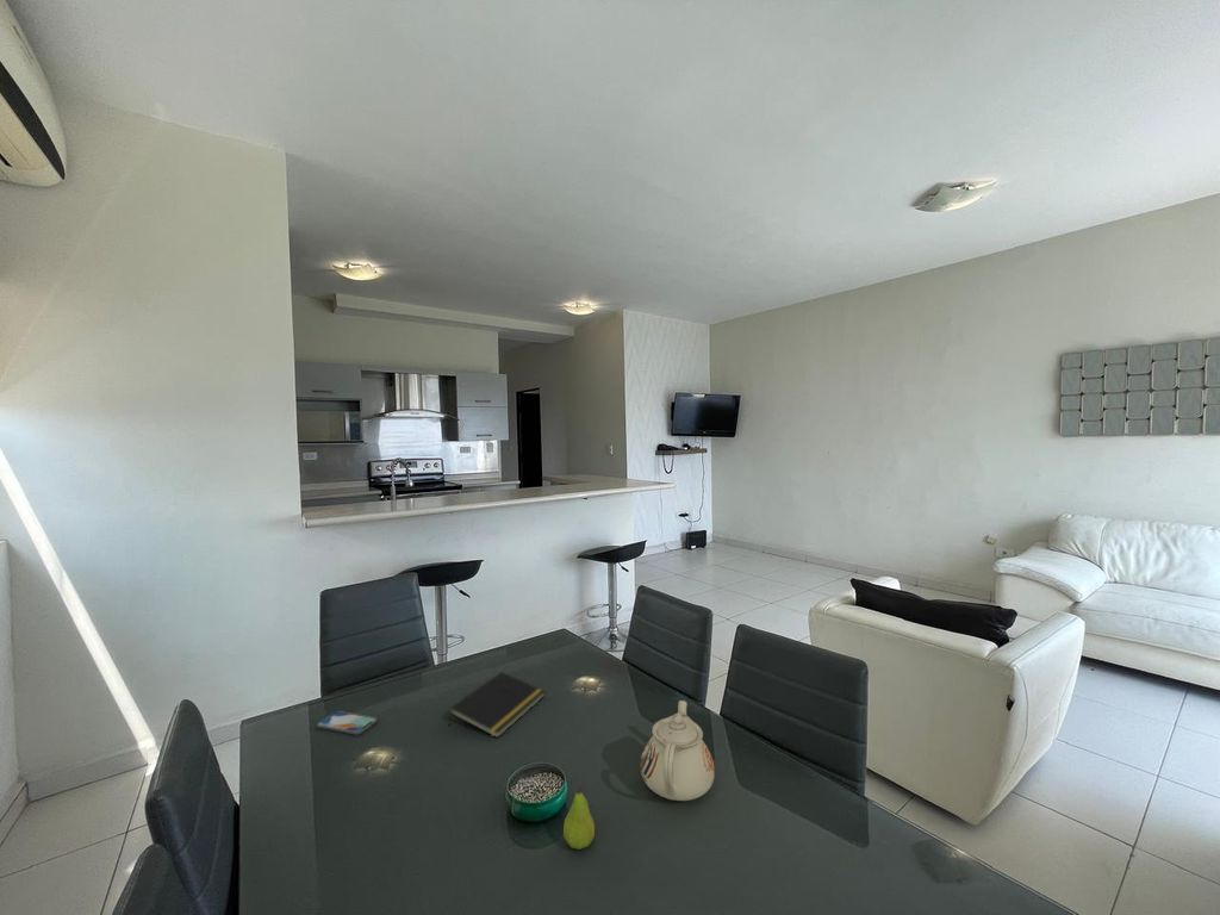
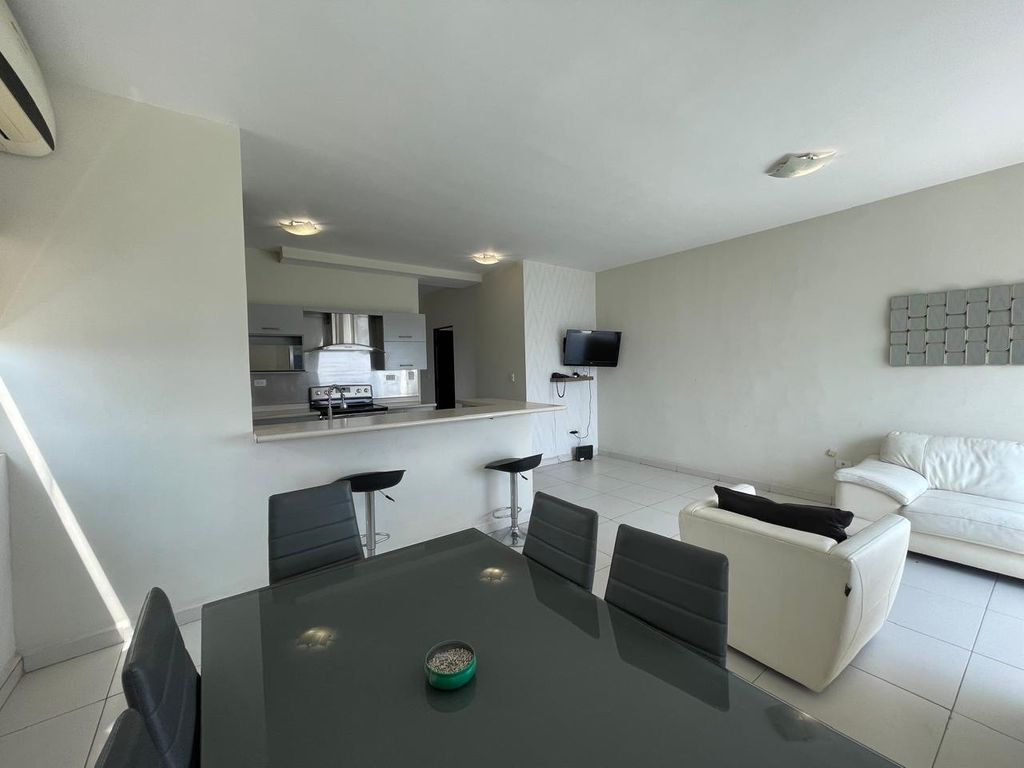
- teapot [639,699,716,802]
- notepad [448,671,546,739]
- smartphone [316,710,379,736]
- fruit [562,782,596,851]
